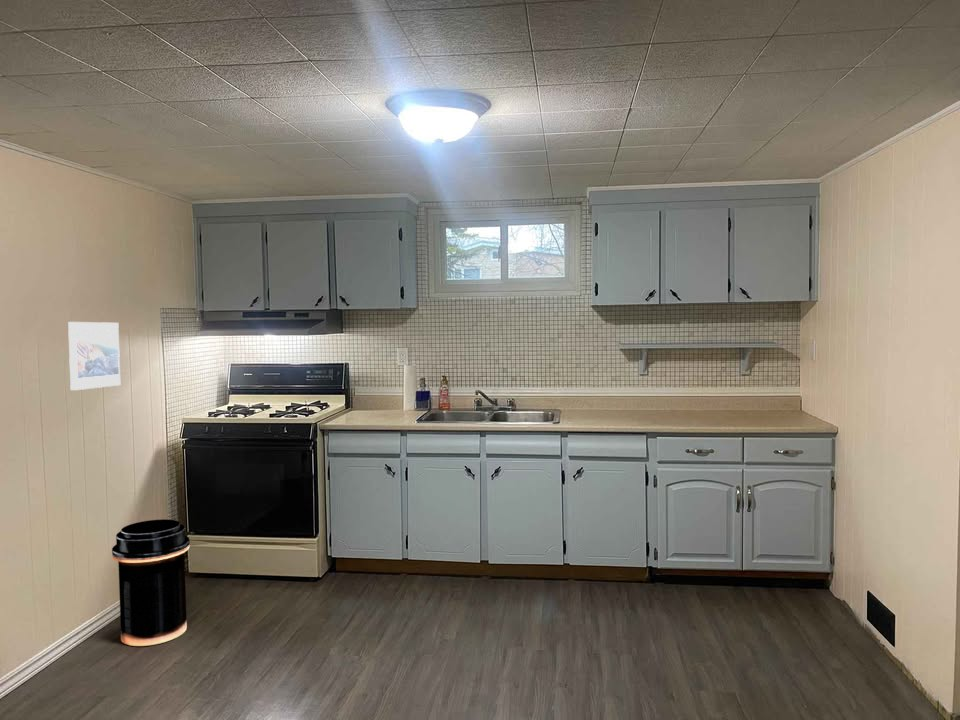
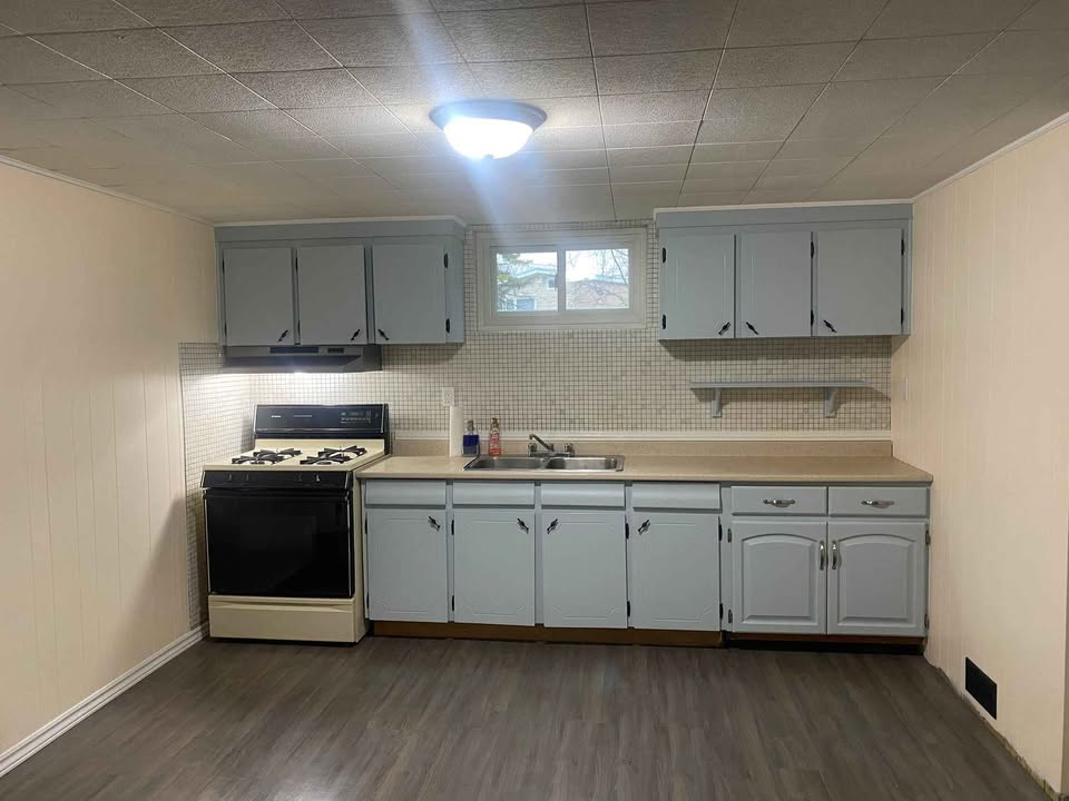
- trash can [111,518,191,647]
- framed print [67,321,121,391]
